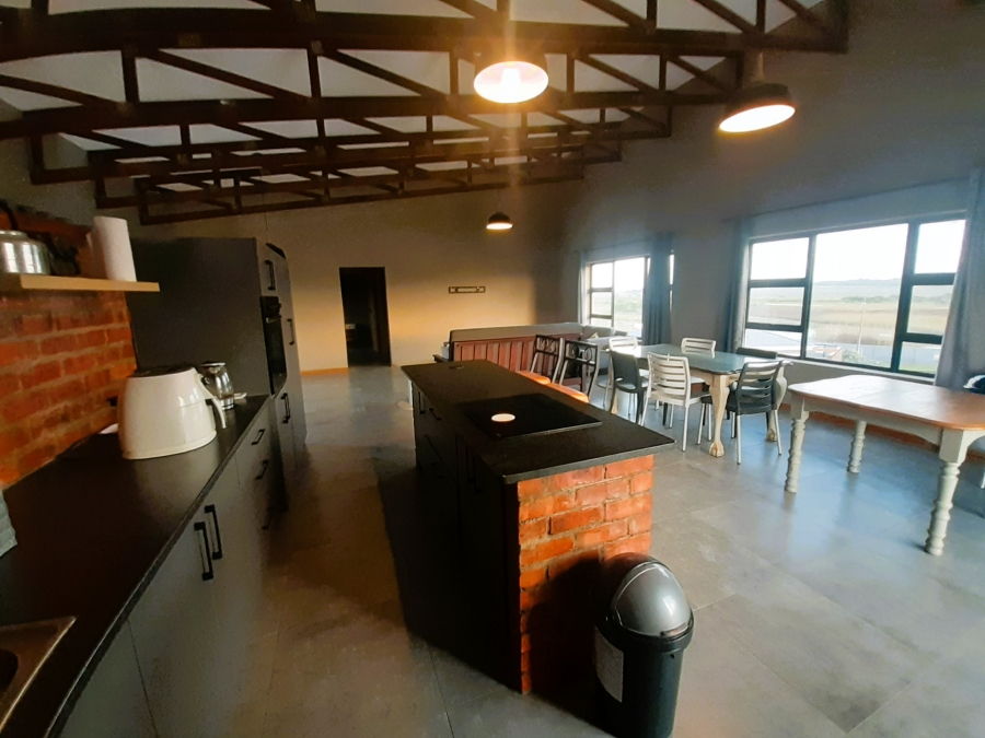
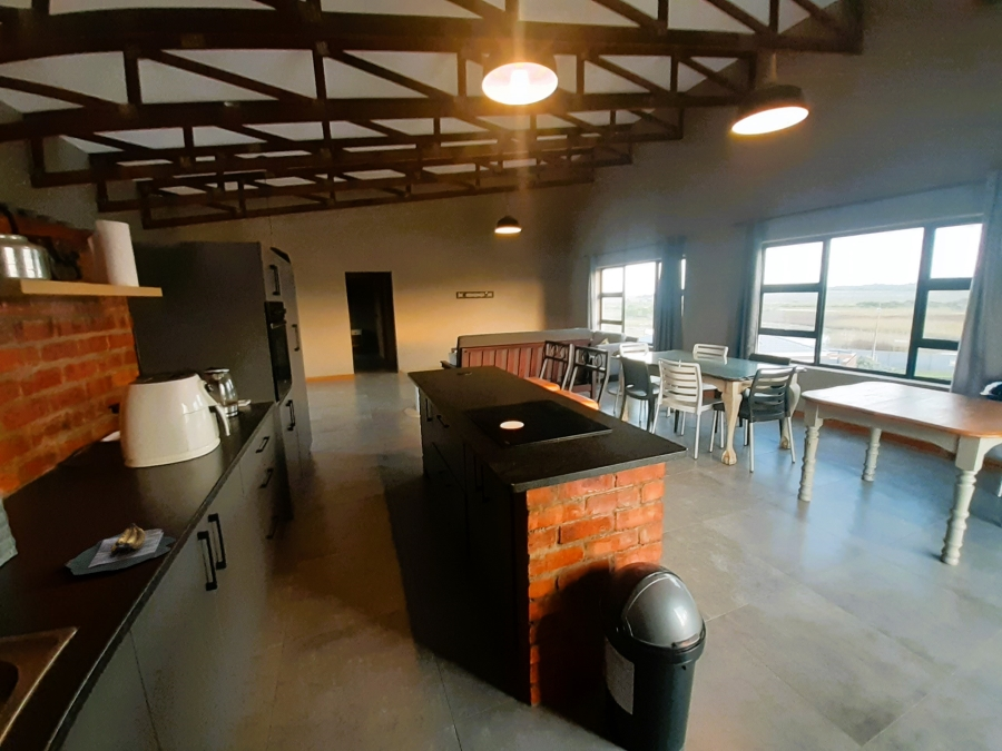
+ banana bunch [63,522,177,576]
